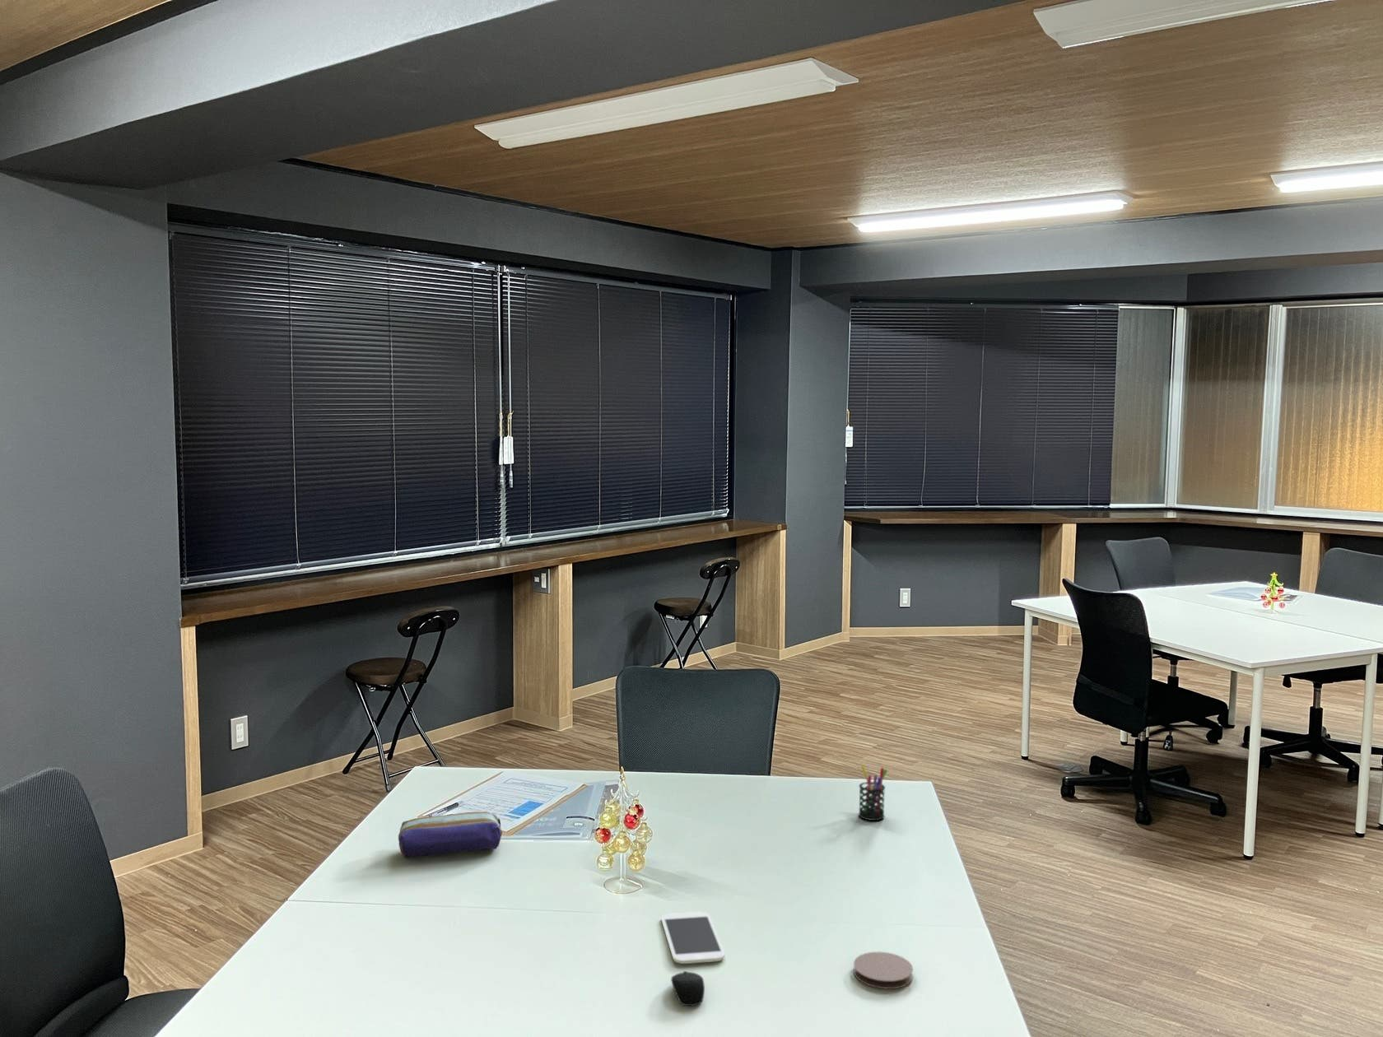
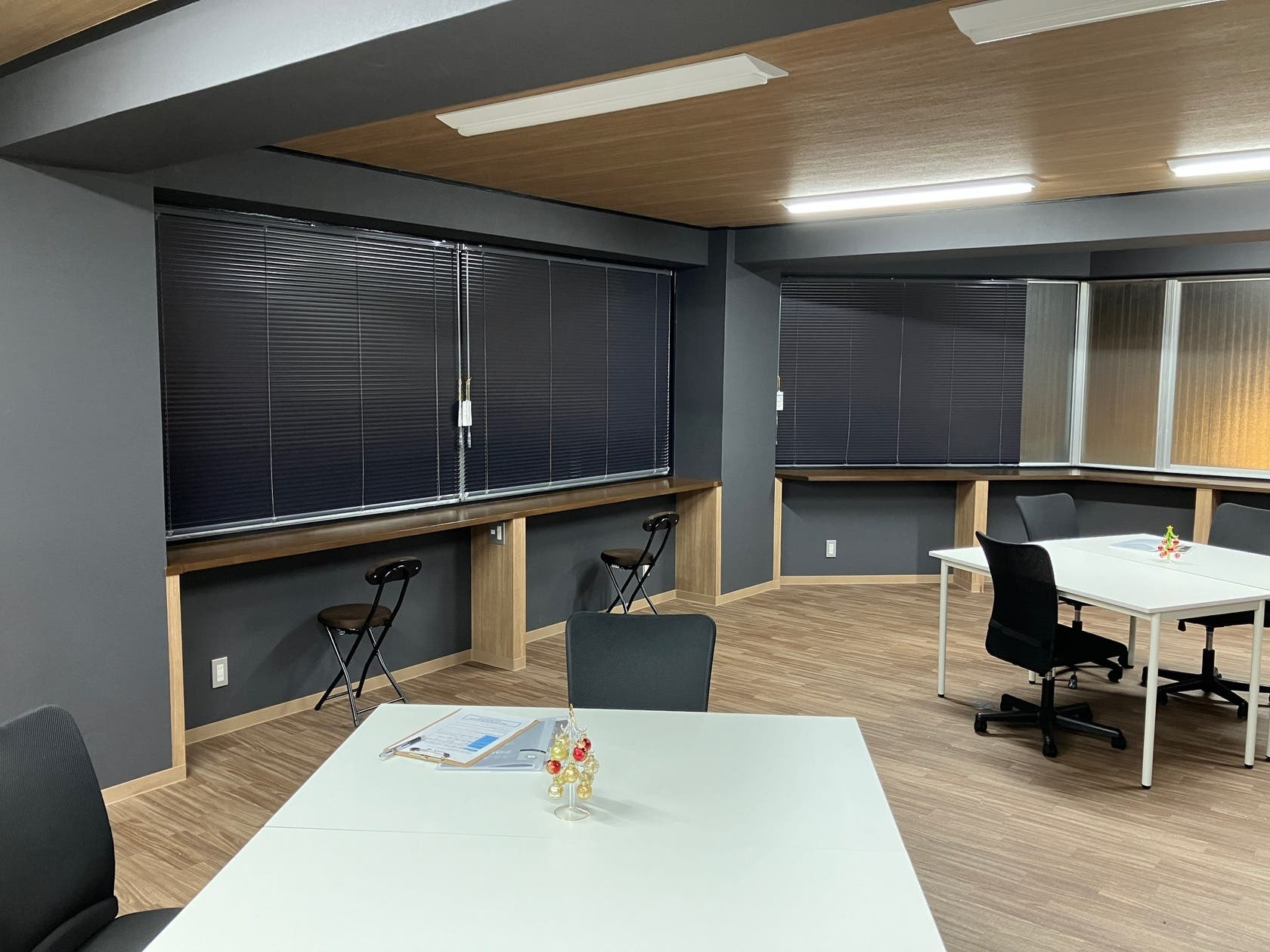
- computer mouse [670,971,706,1006]
- coaster [853,951,914,990]
- pencil case [397,810,503,858]
- smartphone [661,911,725,965]
- pen holder [858,764,889,821]
